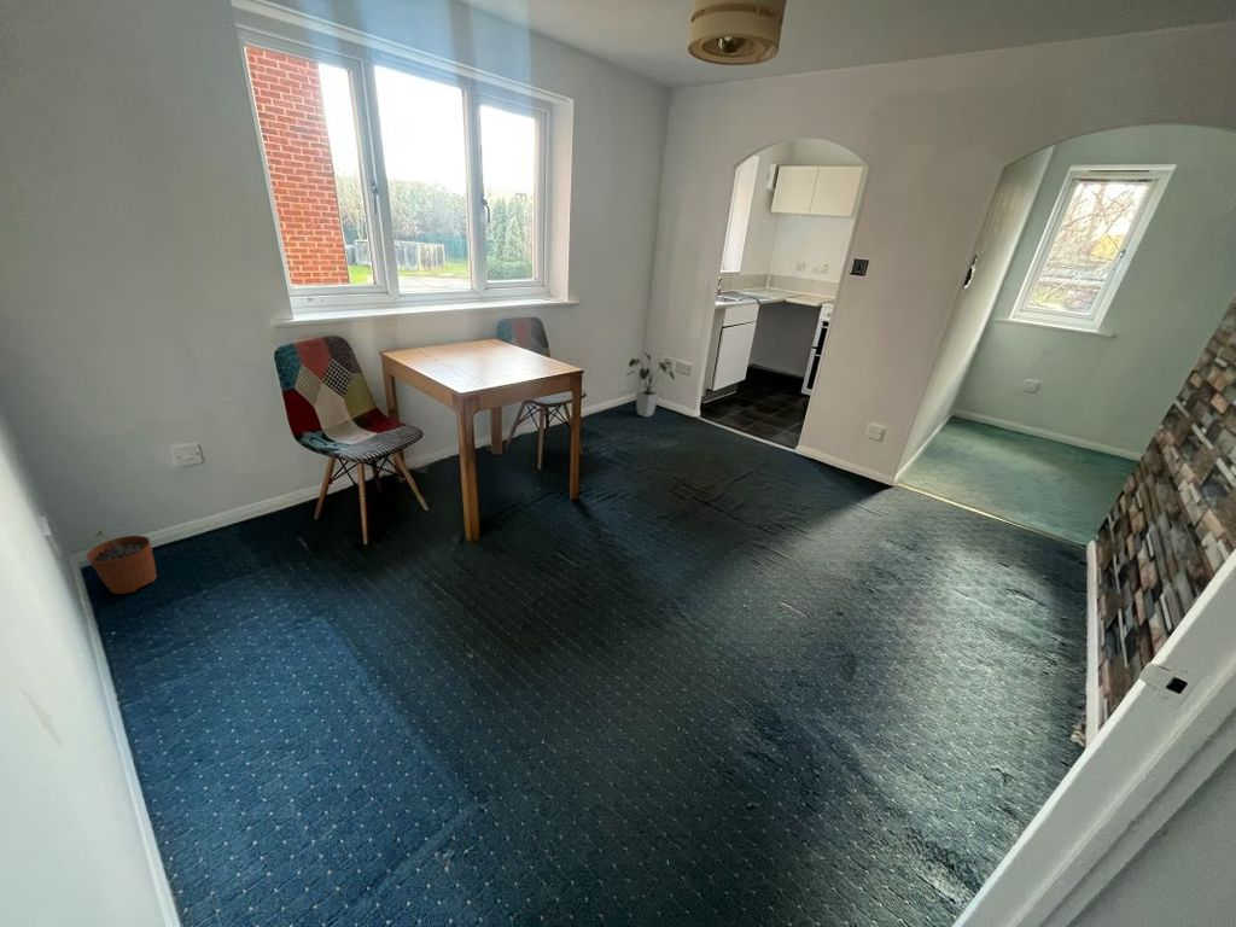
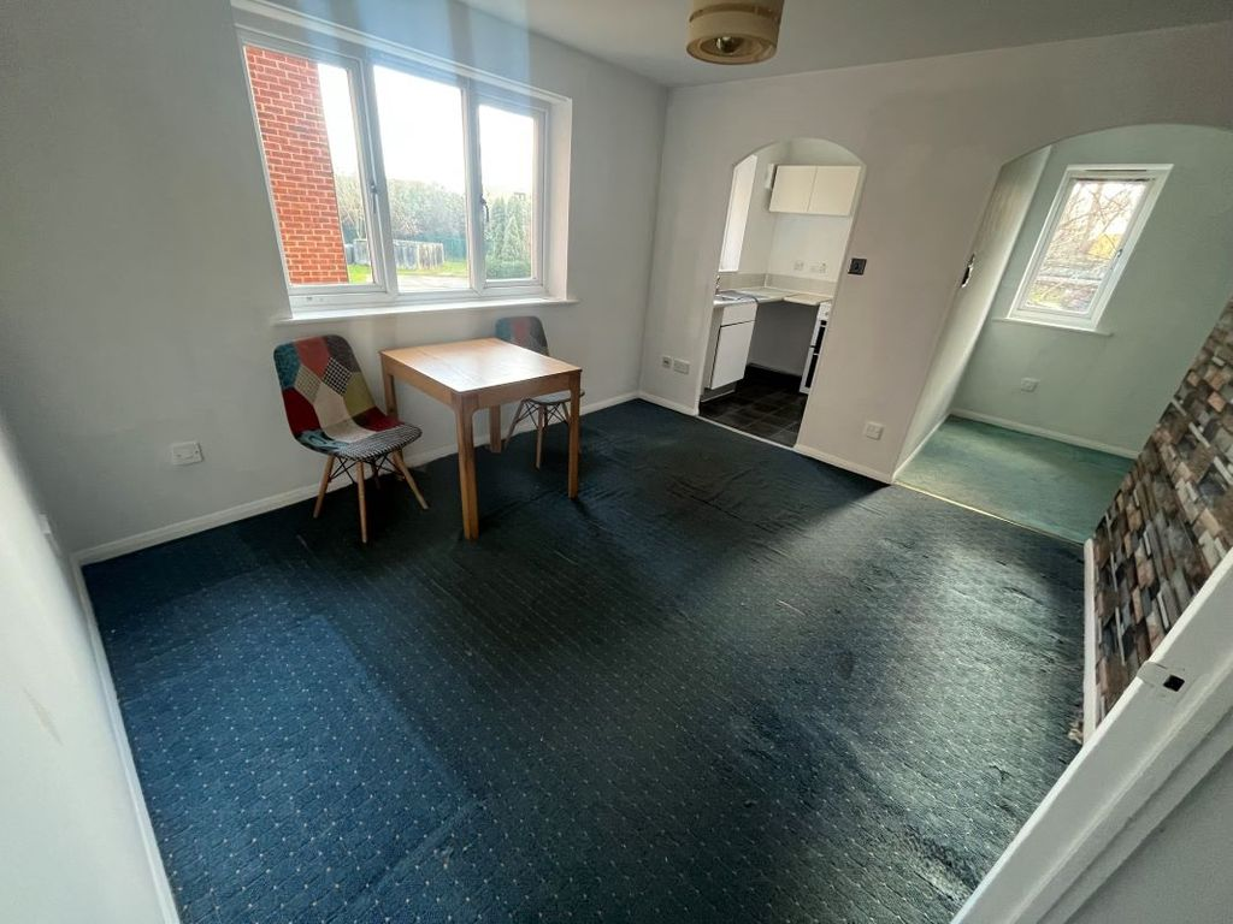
- plant pot [86,530,158,595]
- house plant [625,351,676,418]
